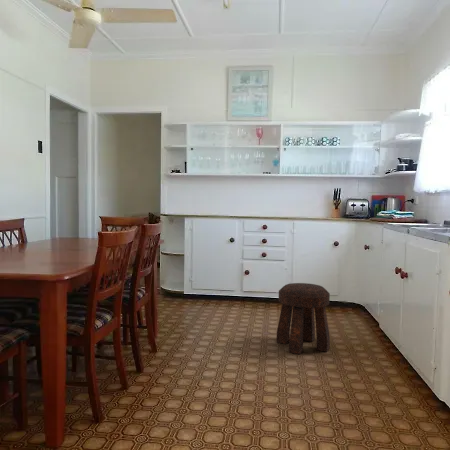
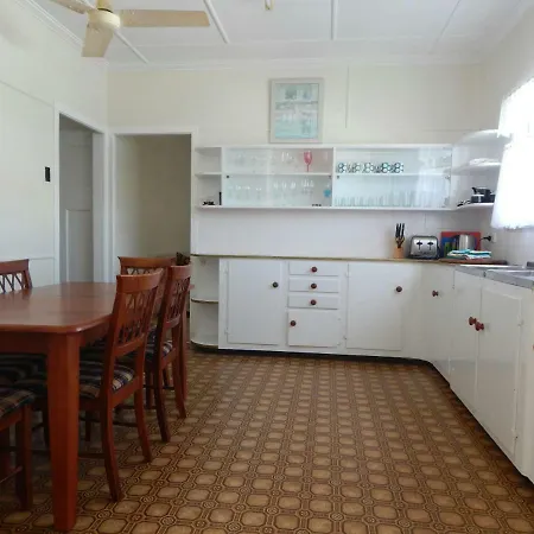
- stool [276,282,331,355]
